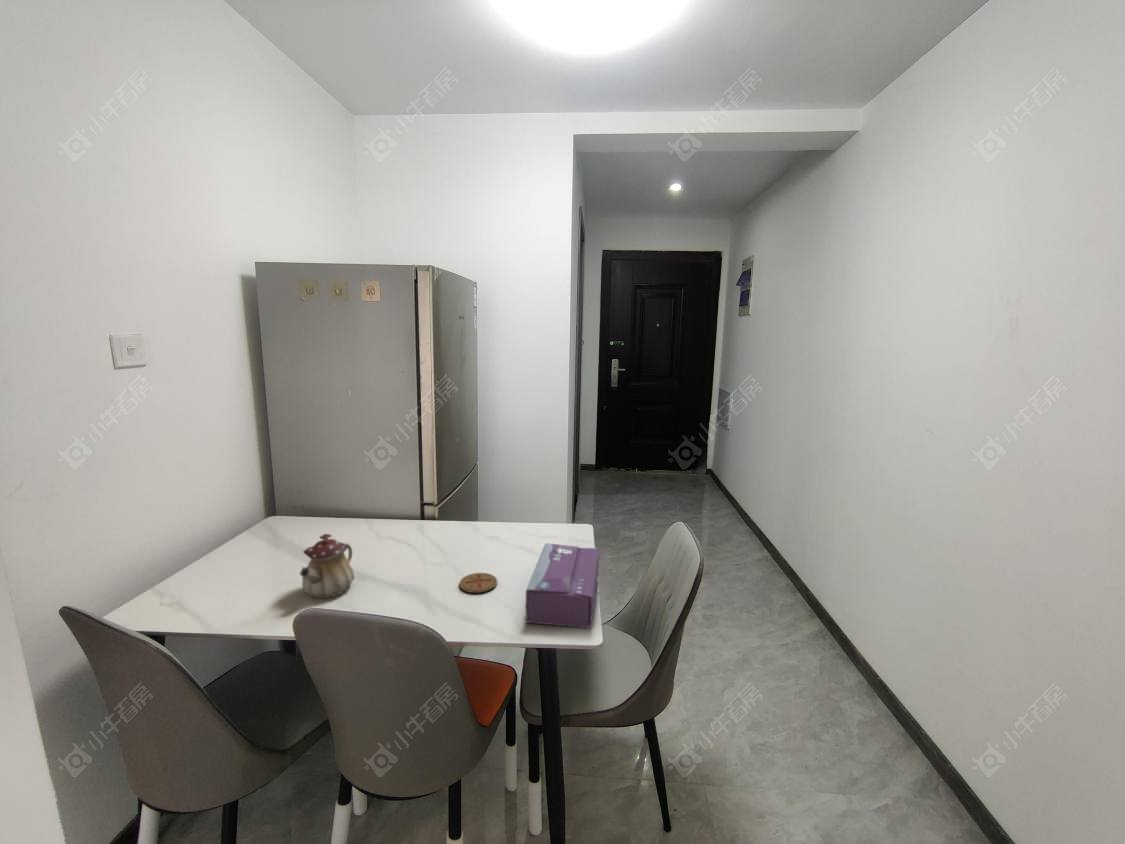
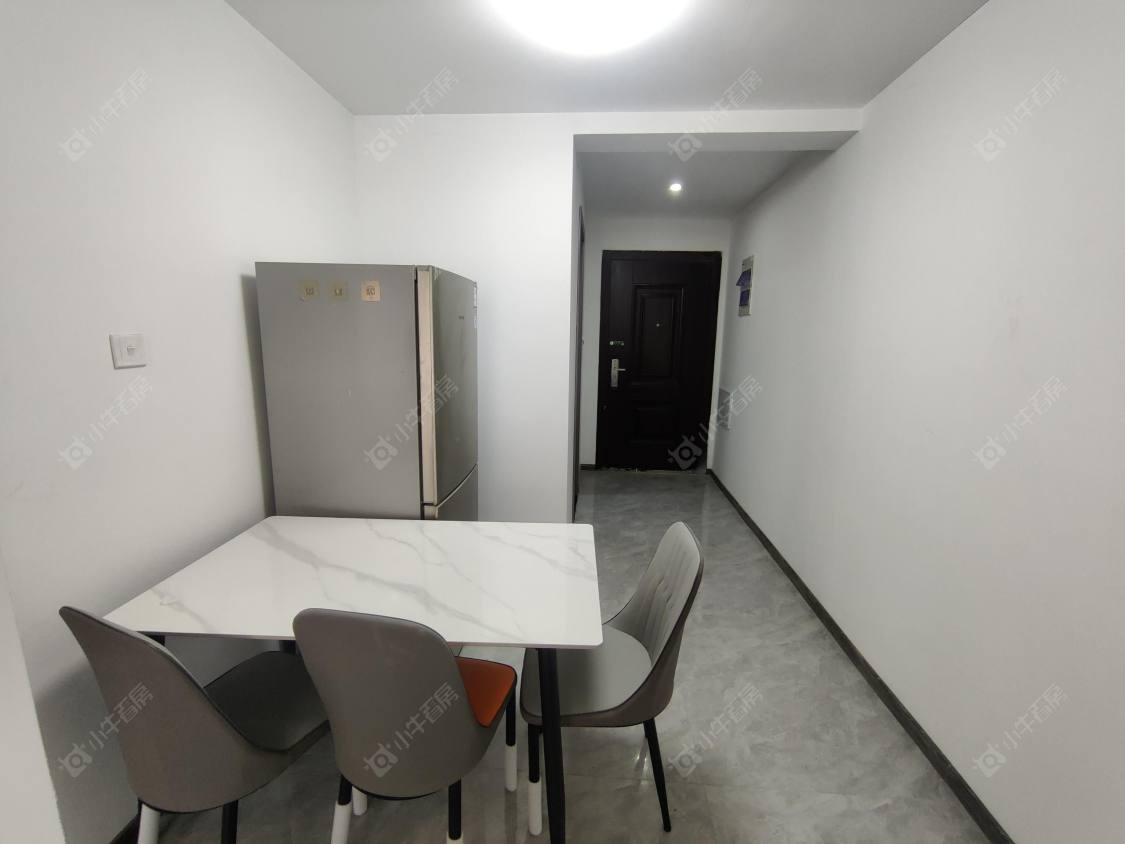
- tissue box [525,542,600,629]
- coaster [459,572,498,594]
- teapot [299,533,356,599]
